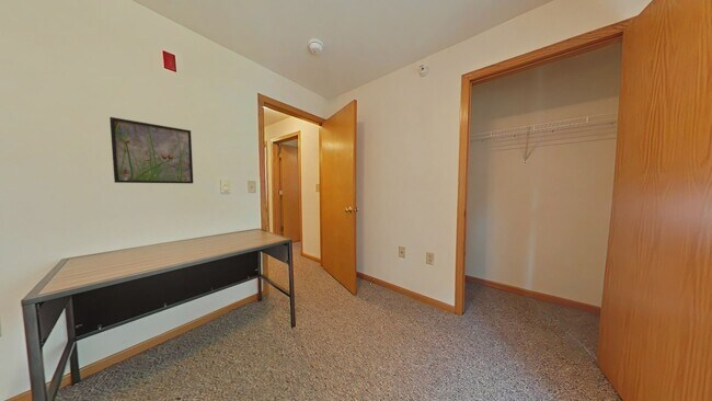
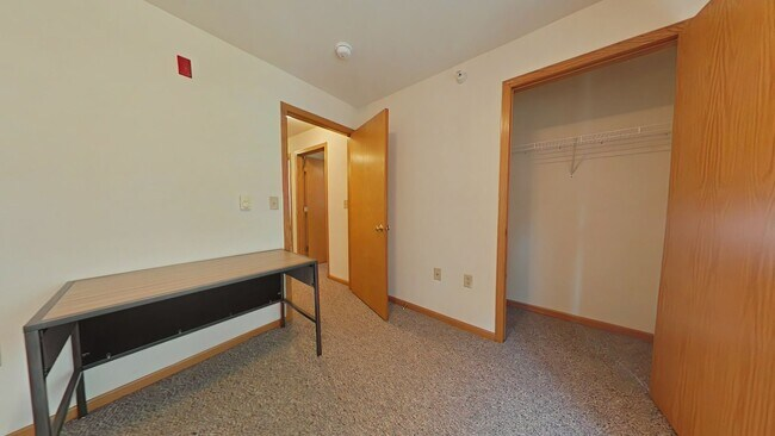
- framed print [108,116,194,184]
